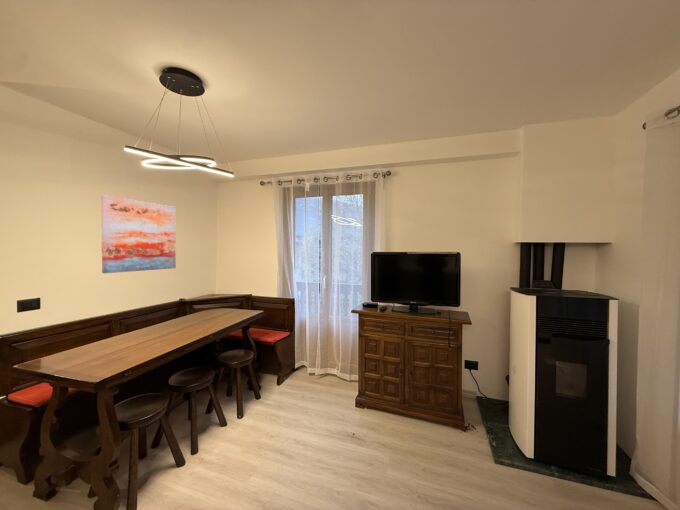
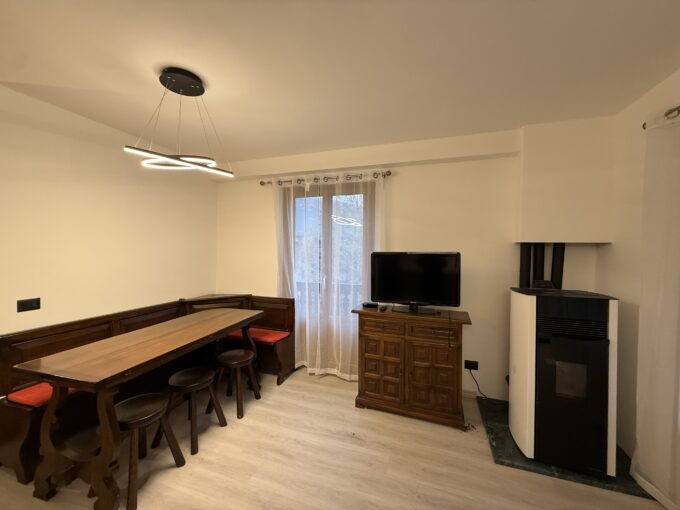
- wall art [100,194,177,274]
